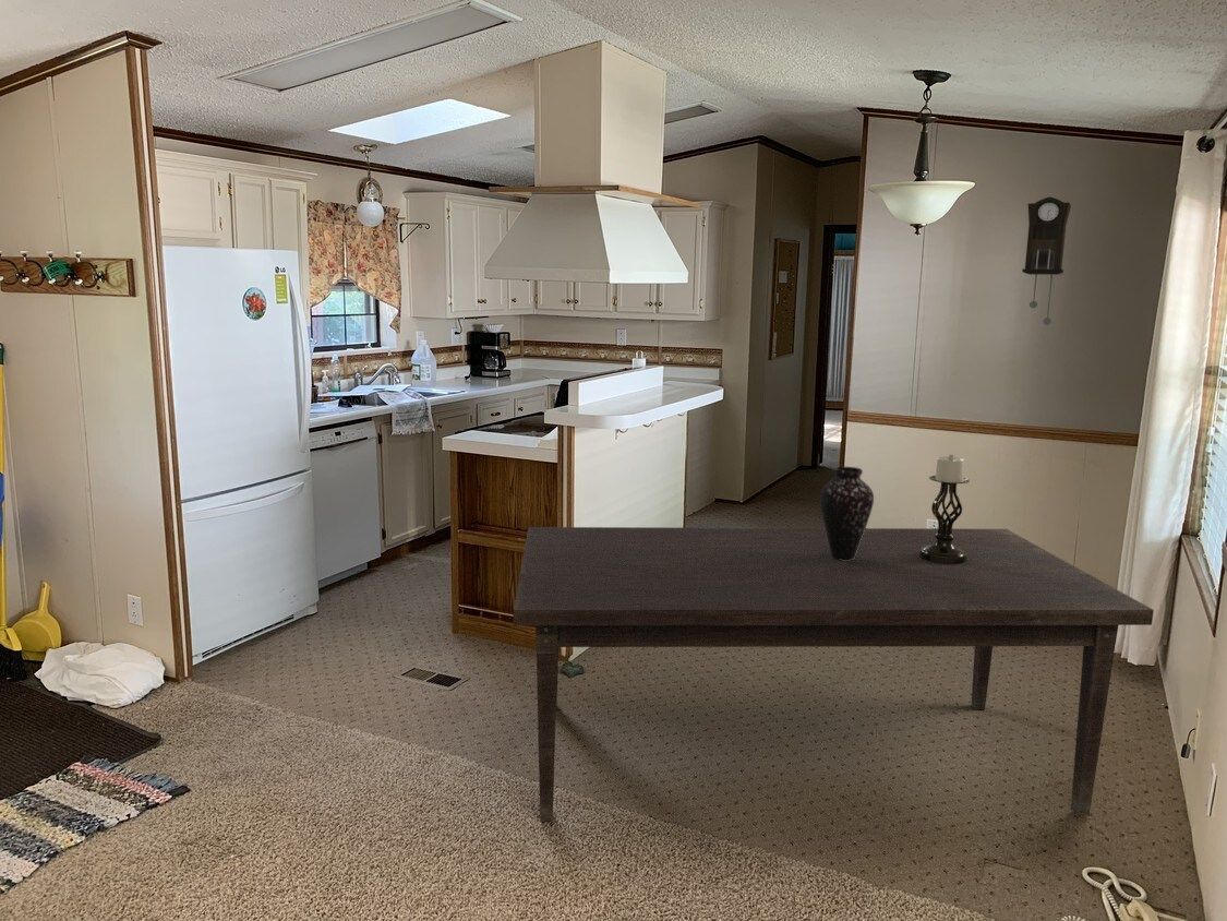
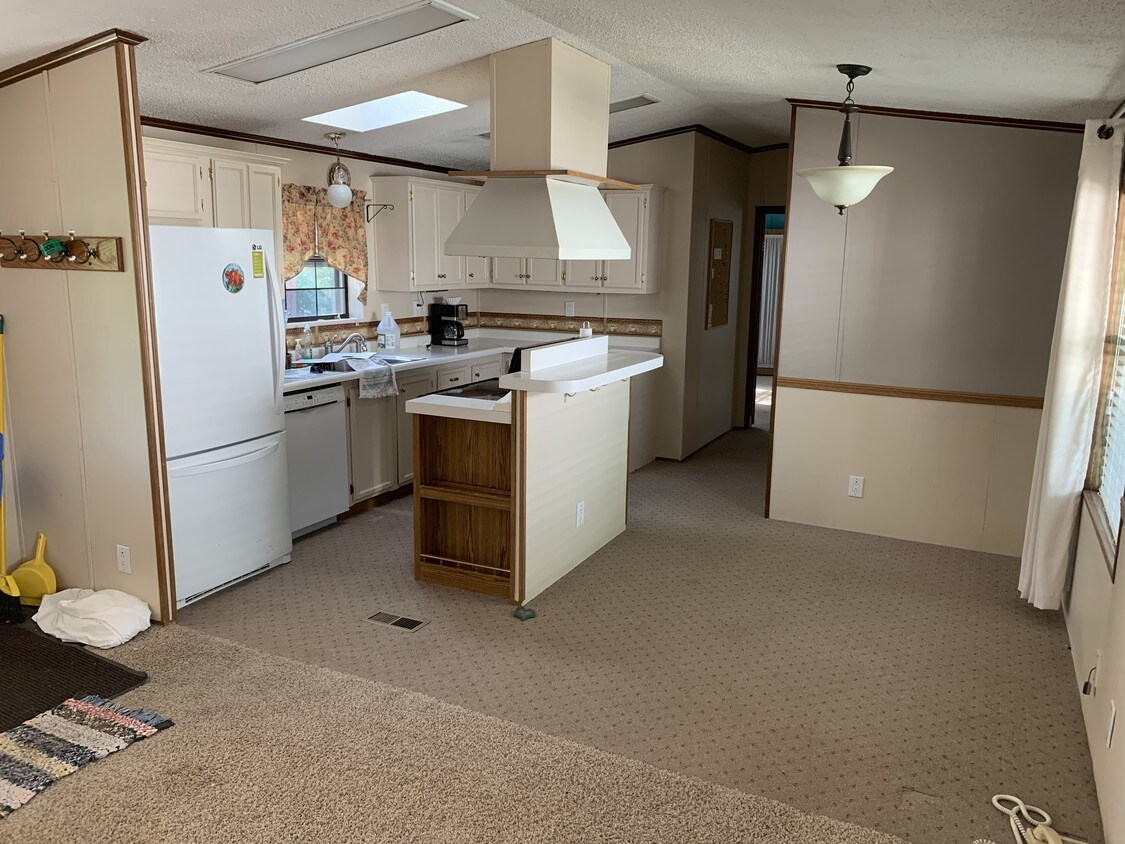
- pendulum clock [1021,195,1072,326]
- candle holder [919,453,971,564]
- vase [819,466,875,561]
- dining table [513,526,1155,822]
